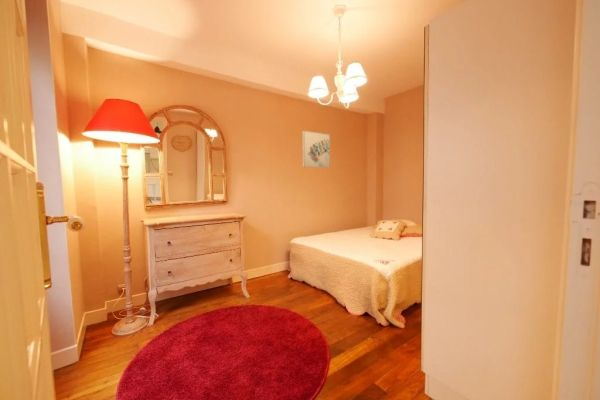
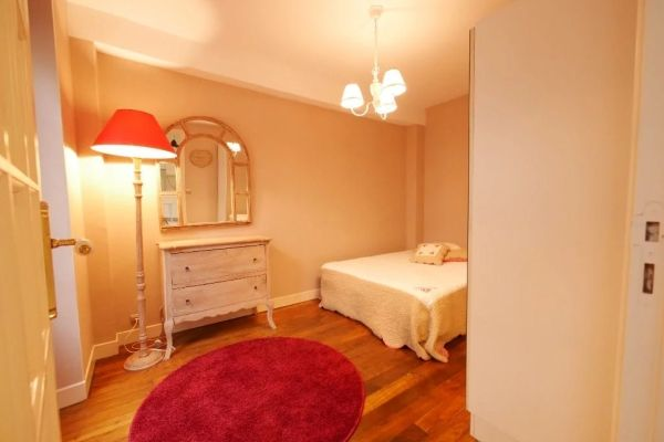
- wall art [301,130,331,169]
